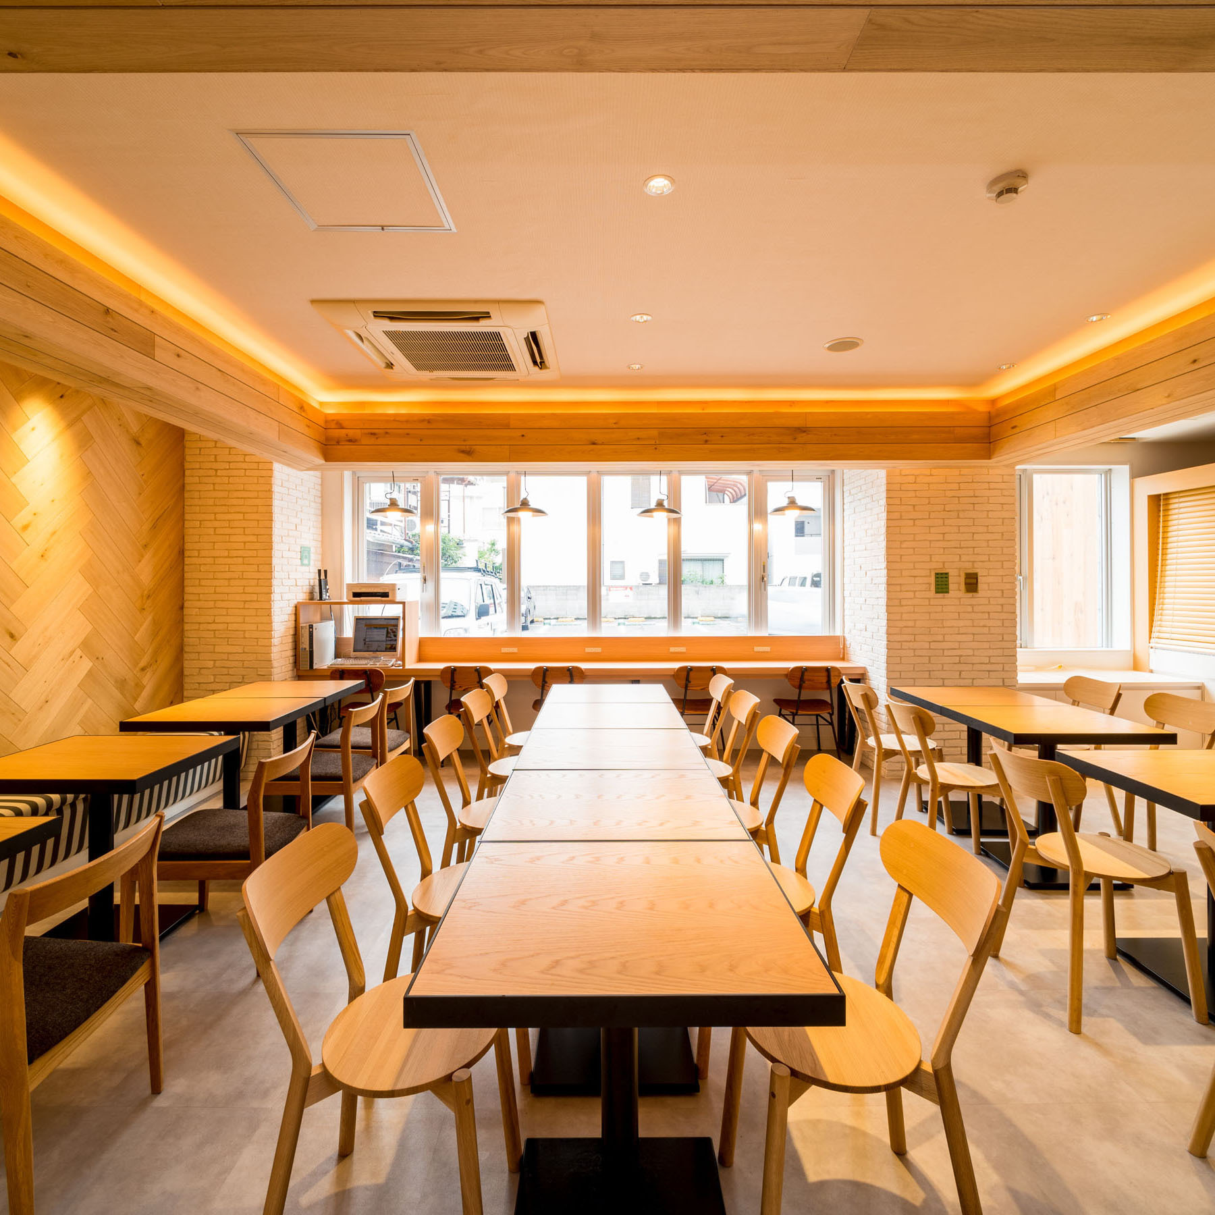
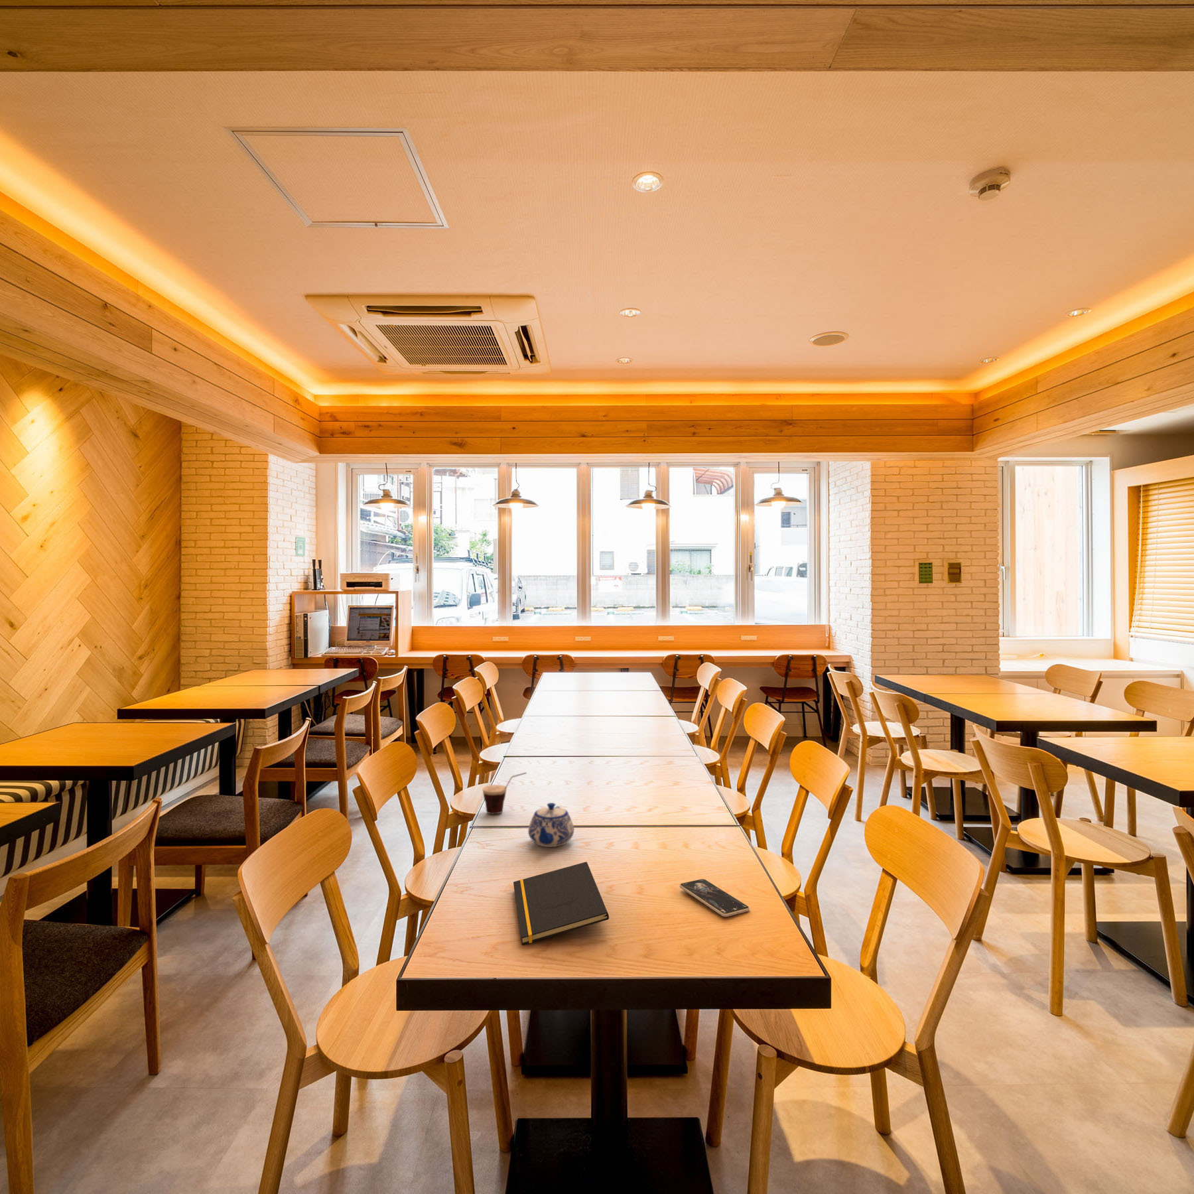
+ cup [481,772,527,815]
+ smartphone [679,878,750,917]
+ notepad [513,861,610,946]
+ teapot [527,801,574,847]
